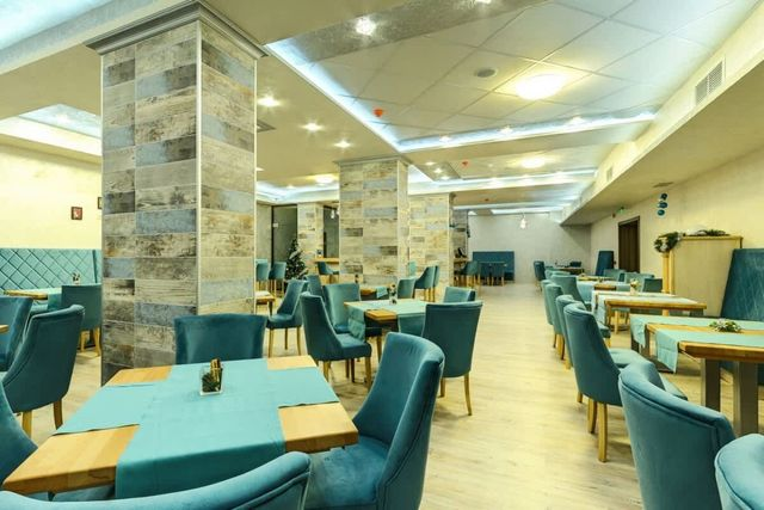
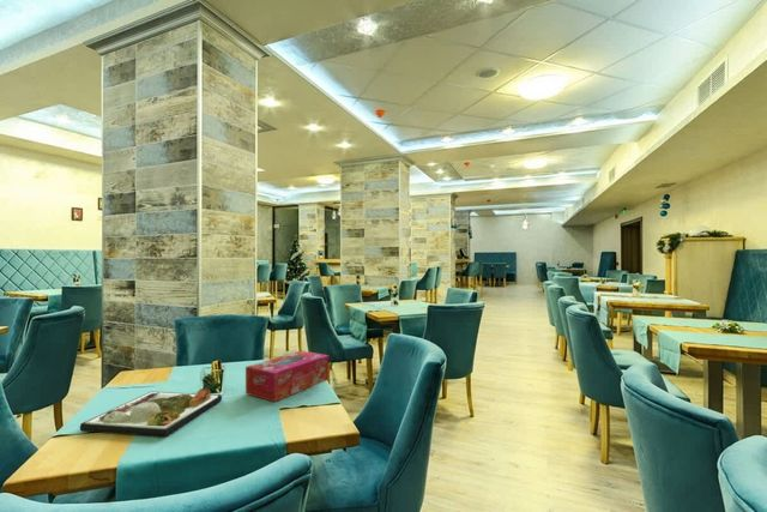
+ dinner plate [79,387,223,438]
+ tissue box [244,350,330,403]
